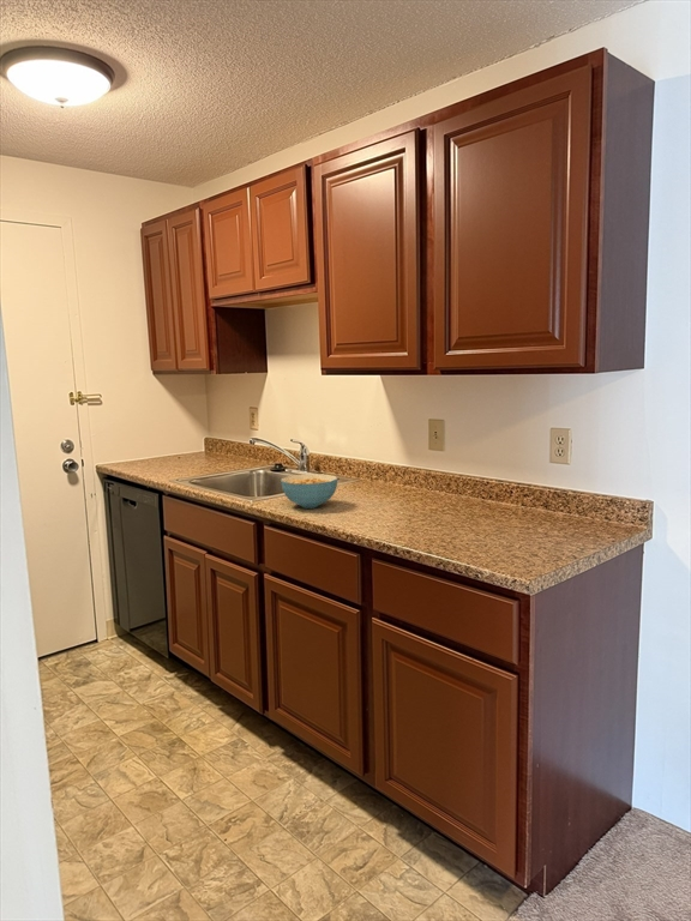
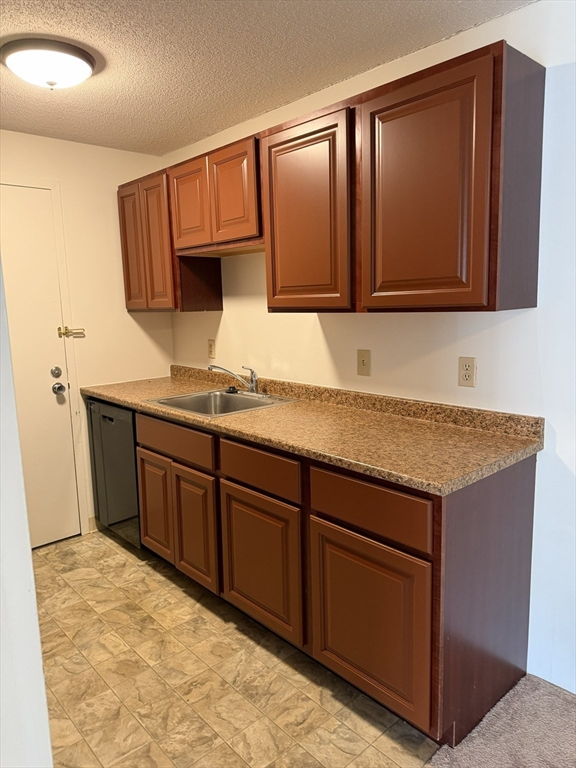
- cereal bowl [280,472,338,510]
